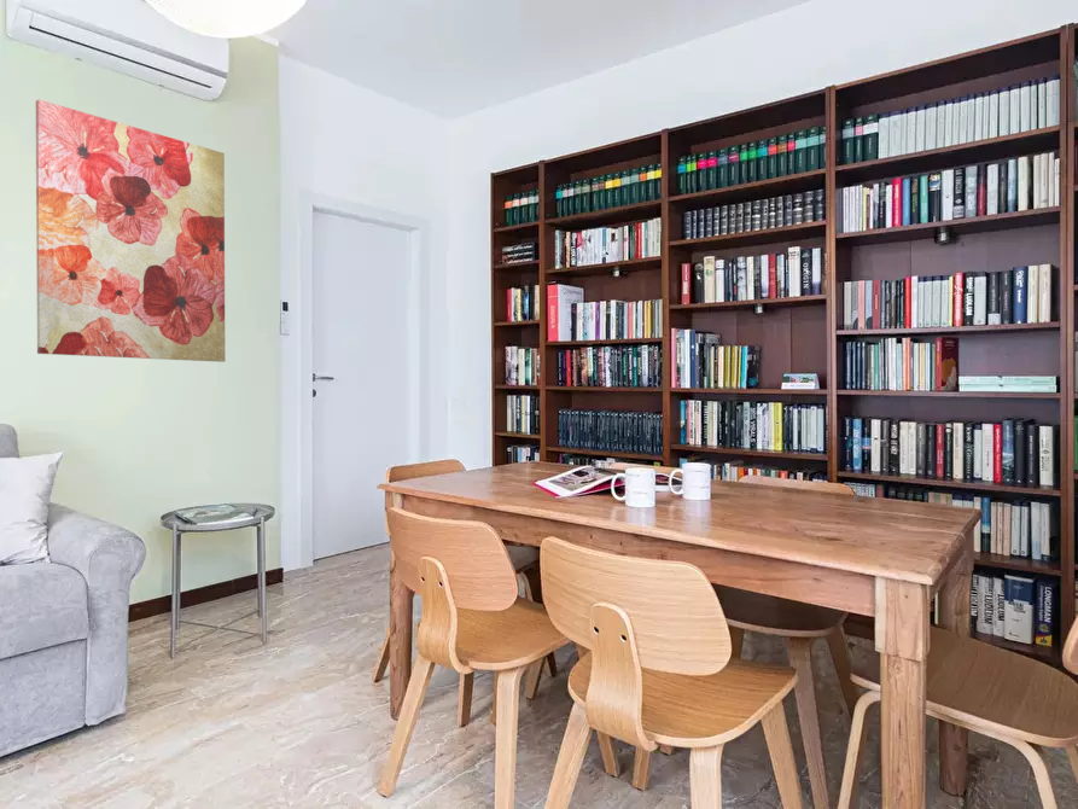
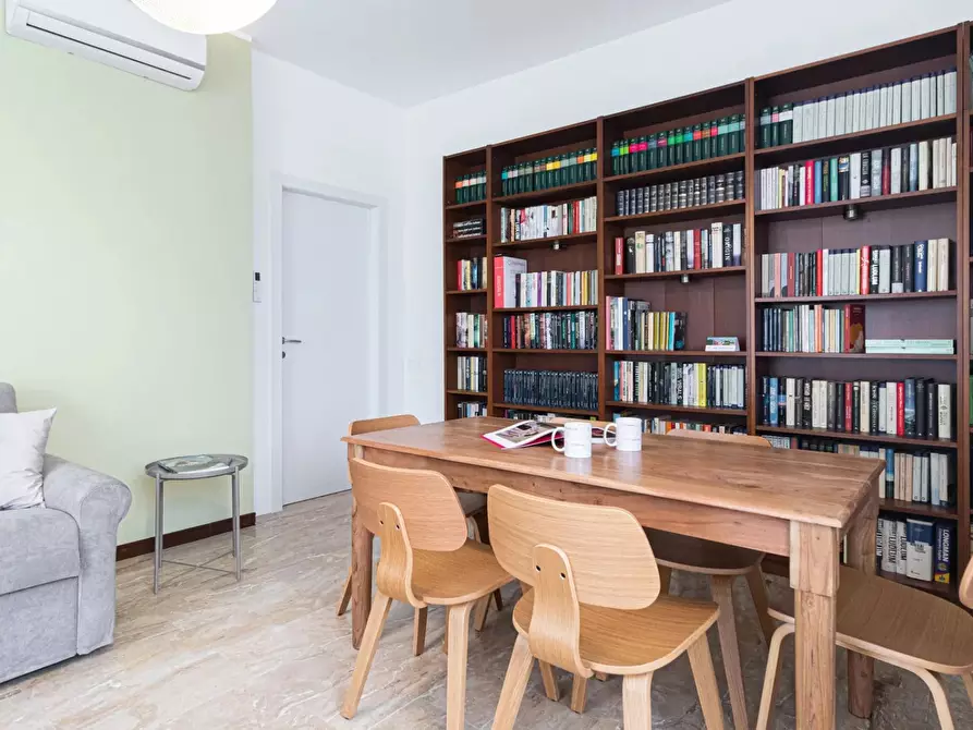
- wall art [35,99,227,363]
